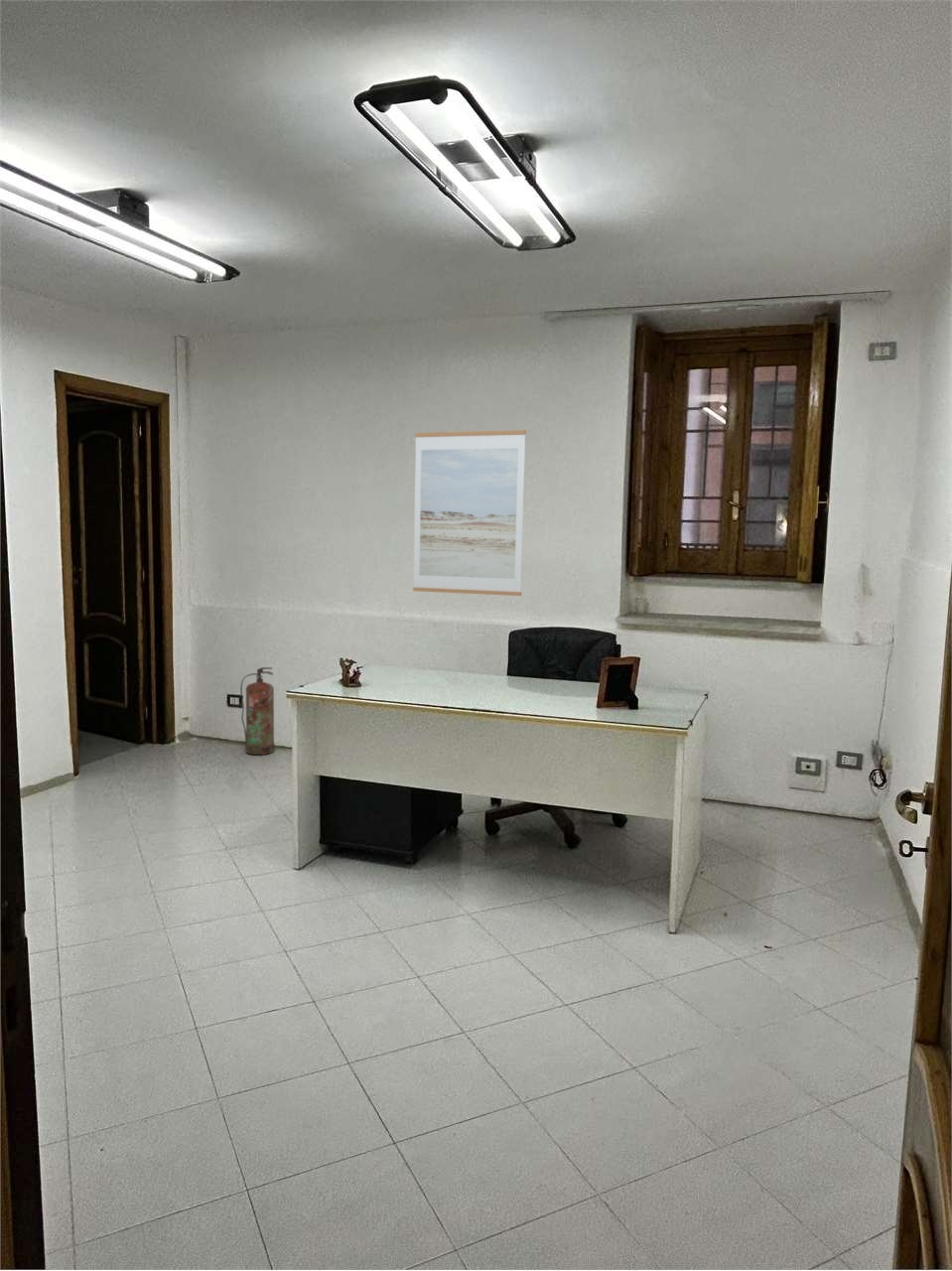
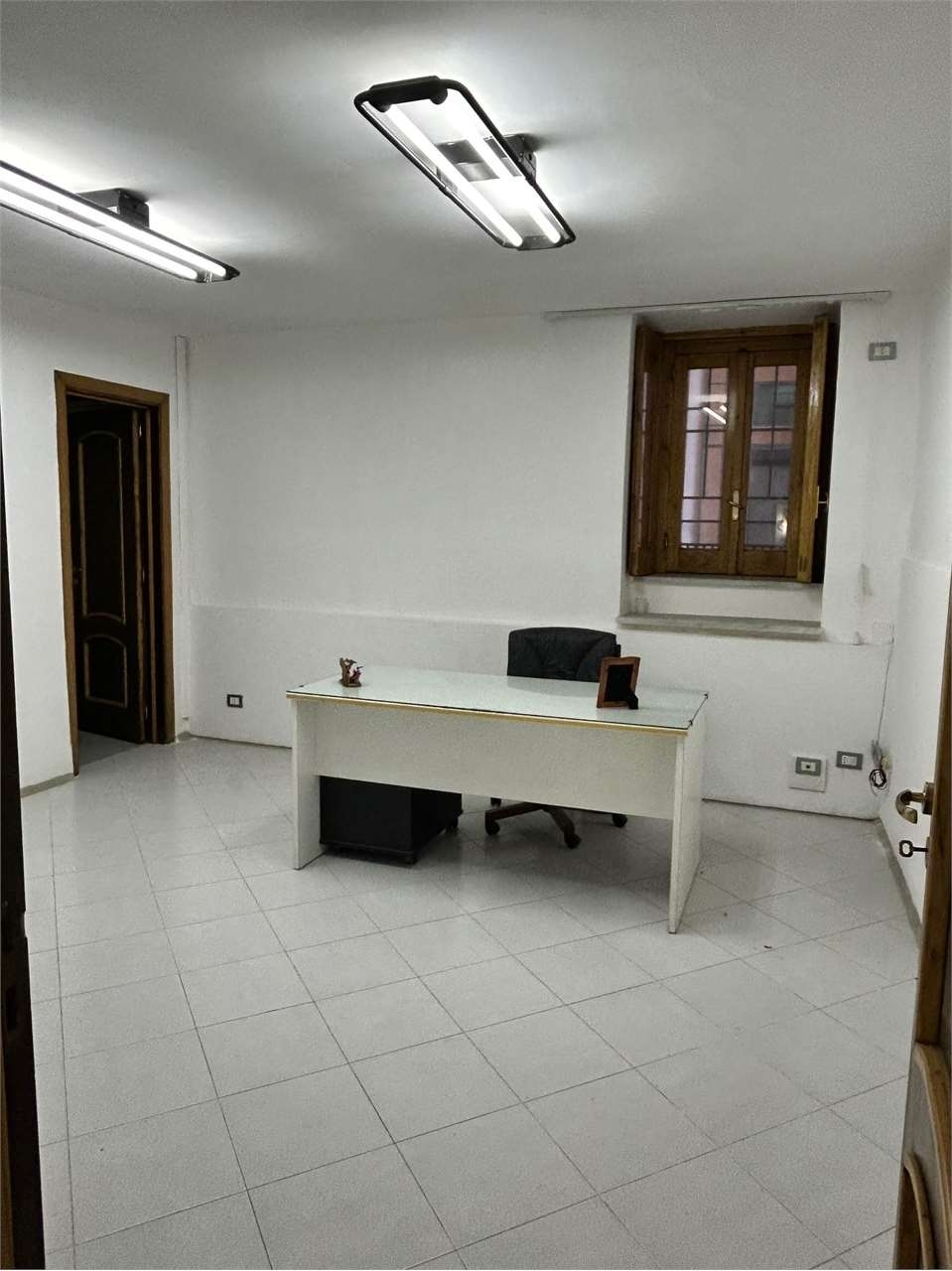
- wall art [412,429,527,597]
- fire extinguisher [239,666,276,756]
